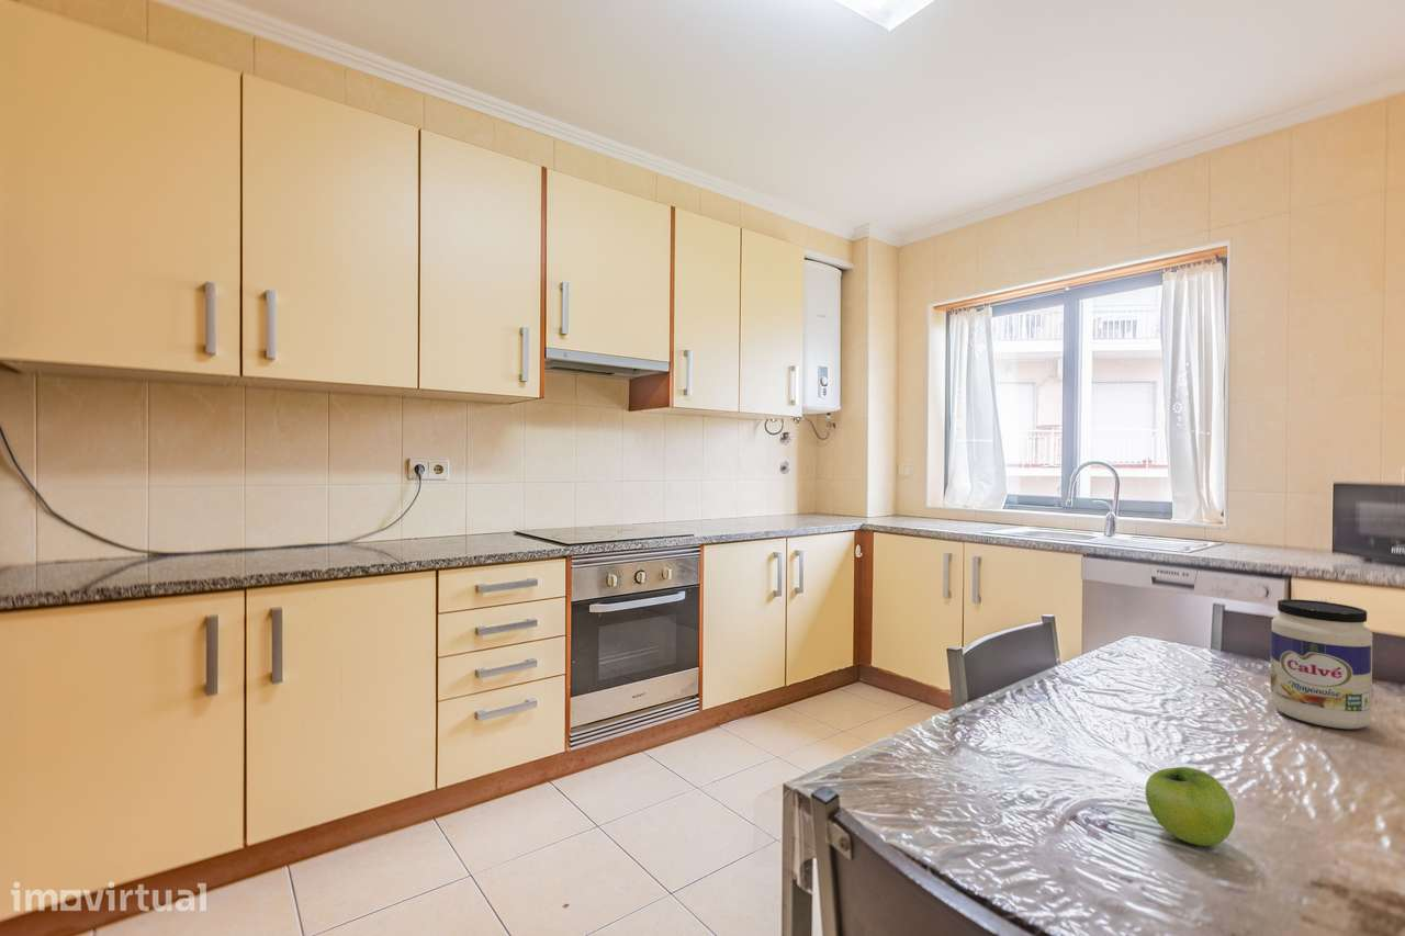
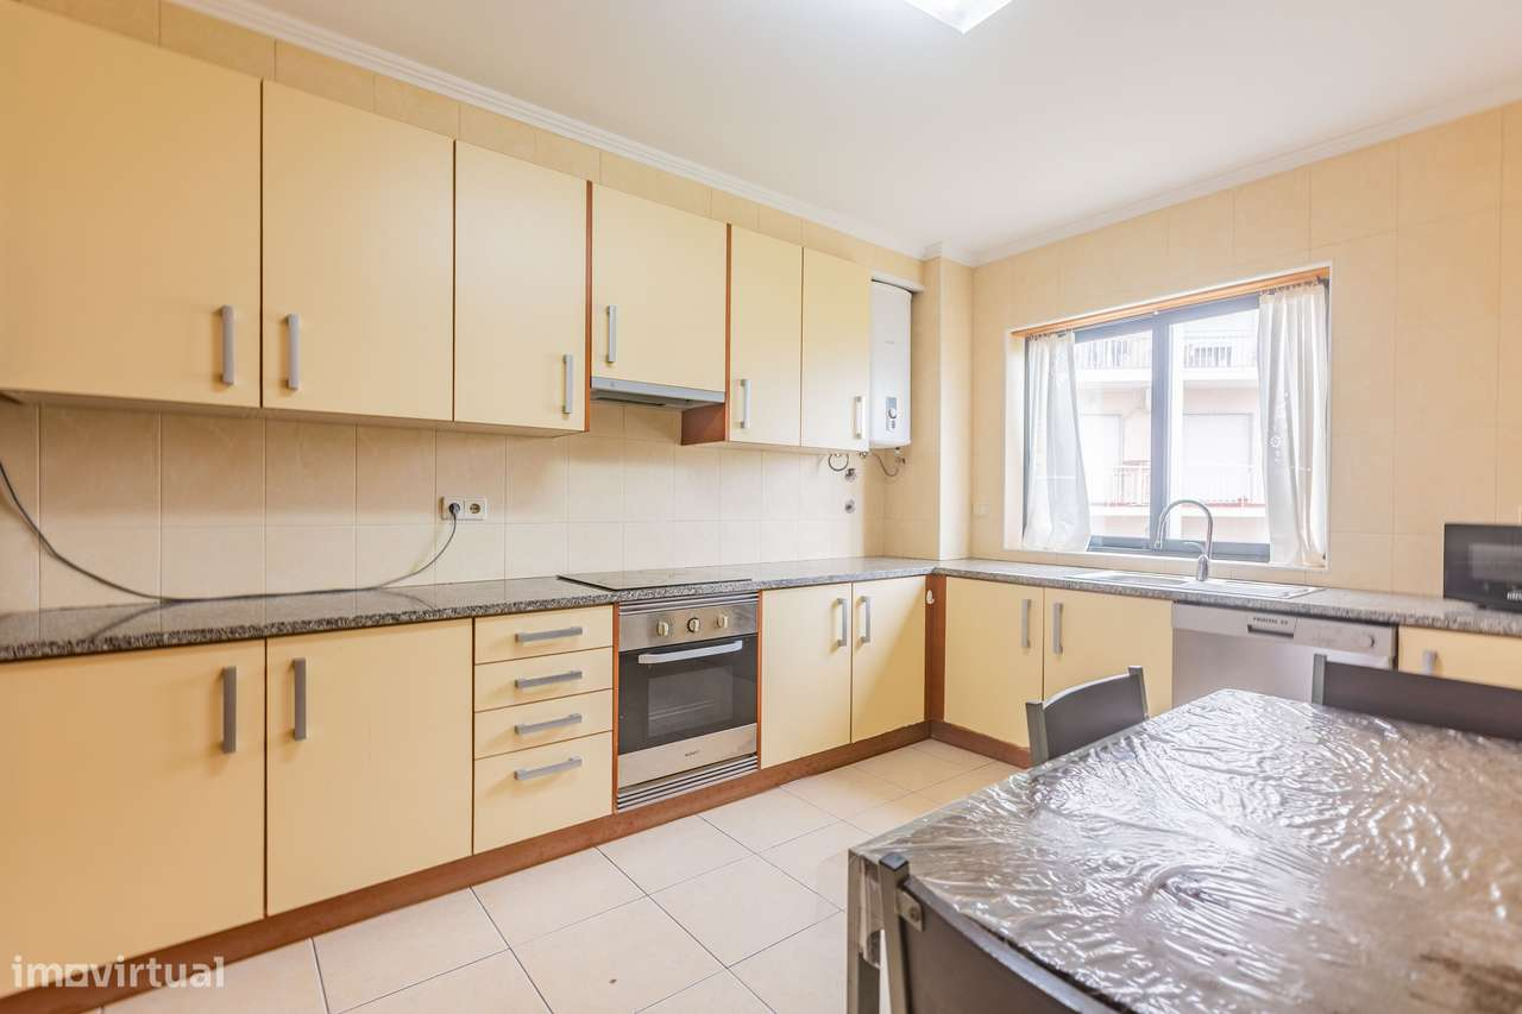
- jar [1269,598,1374,730]
- fruit [1145,766,1236,847]
